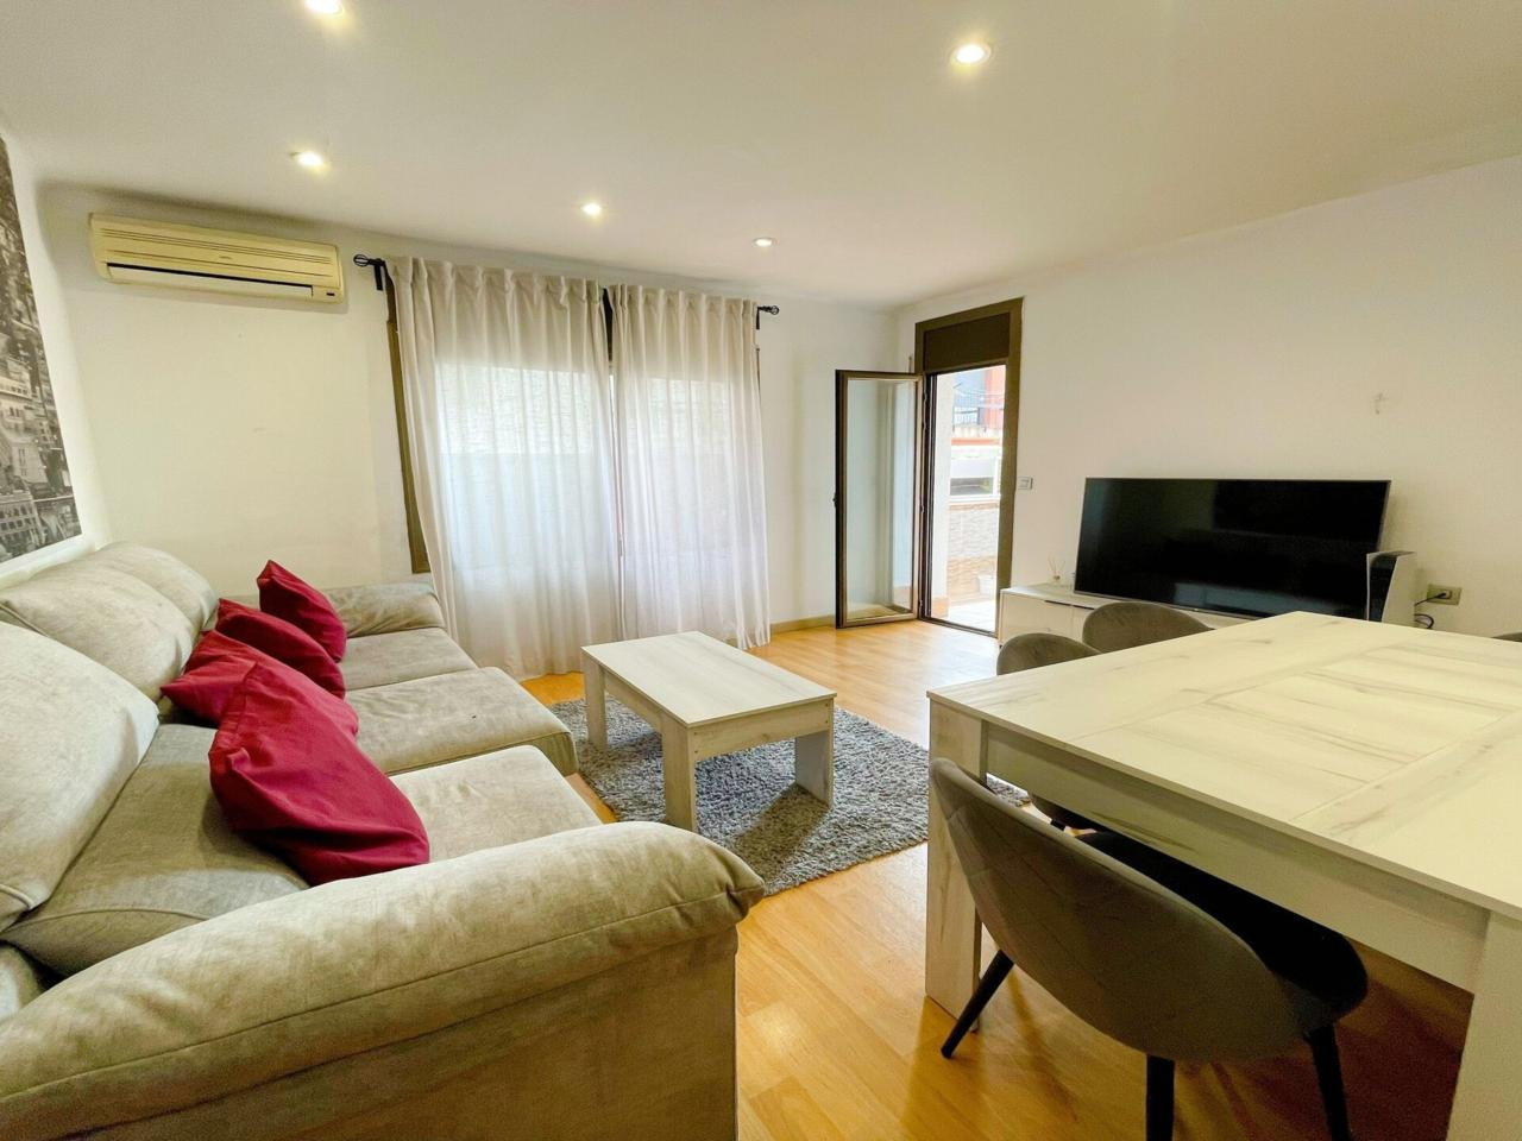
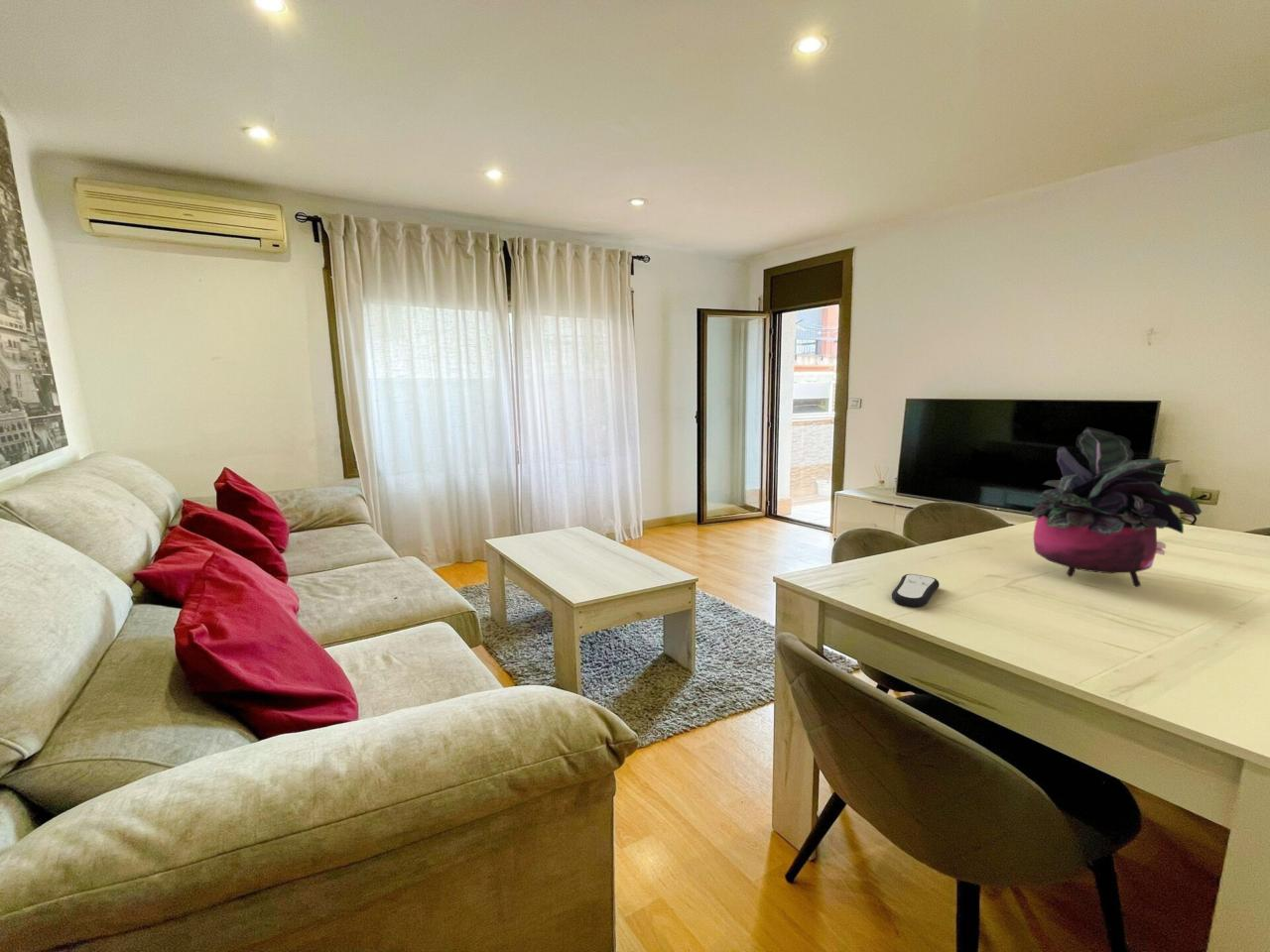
+ potted plant [1029,426,1203,588]
+ remote control [891,573,941,608]
